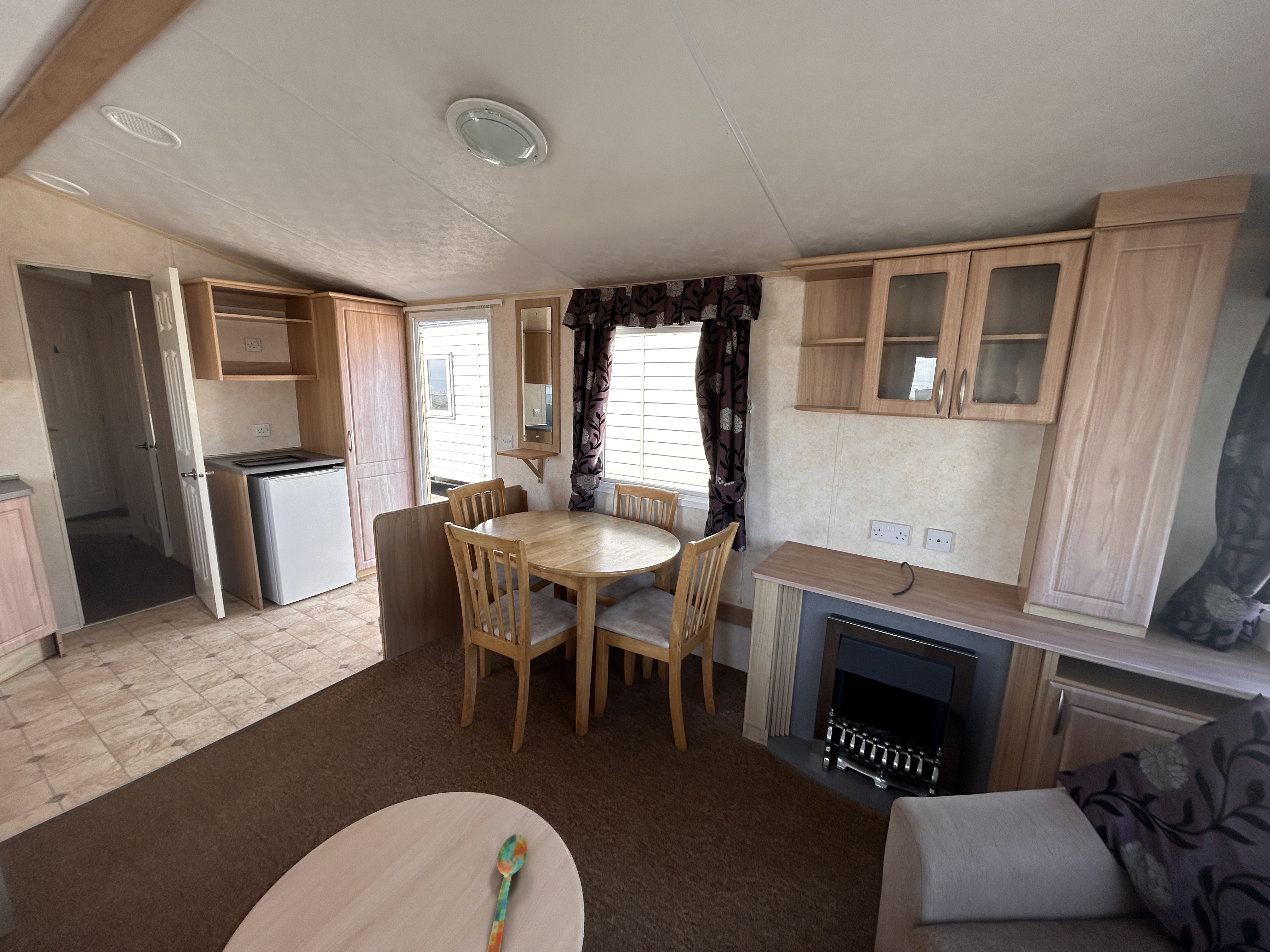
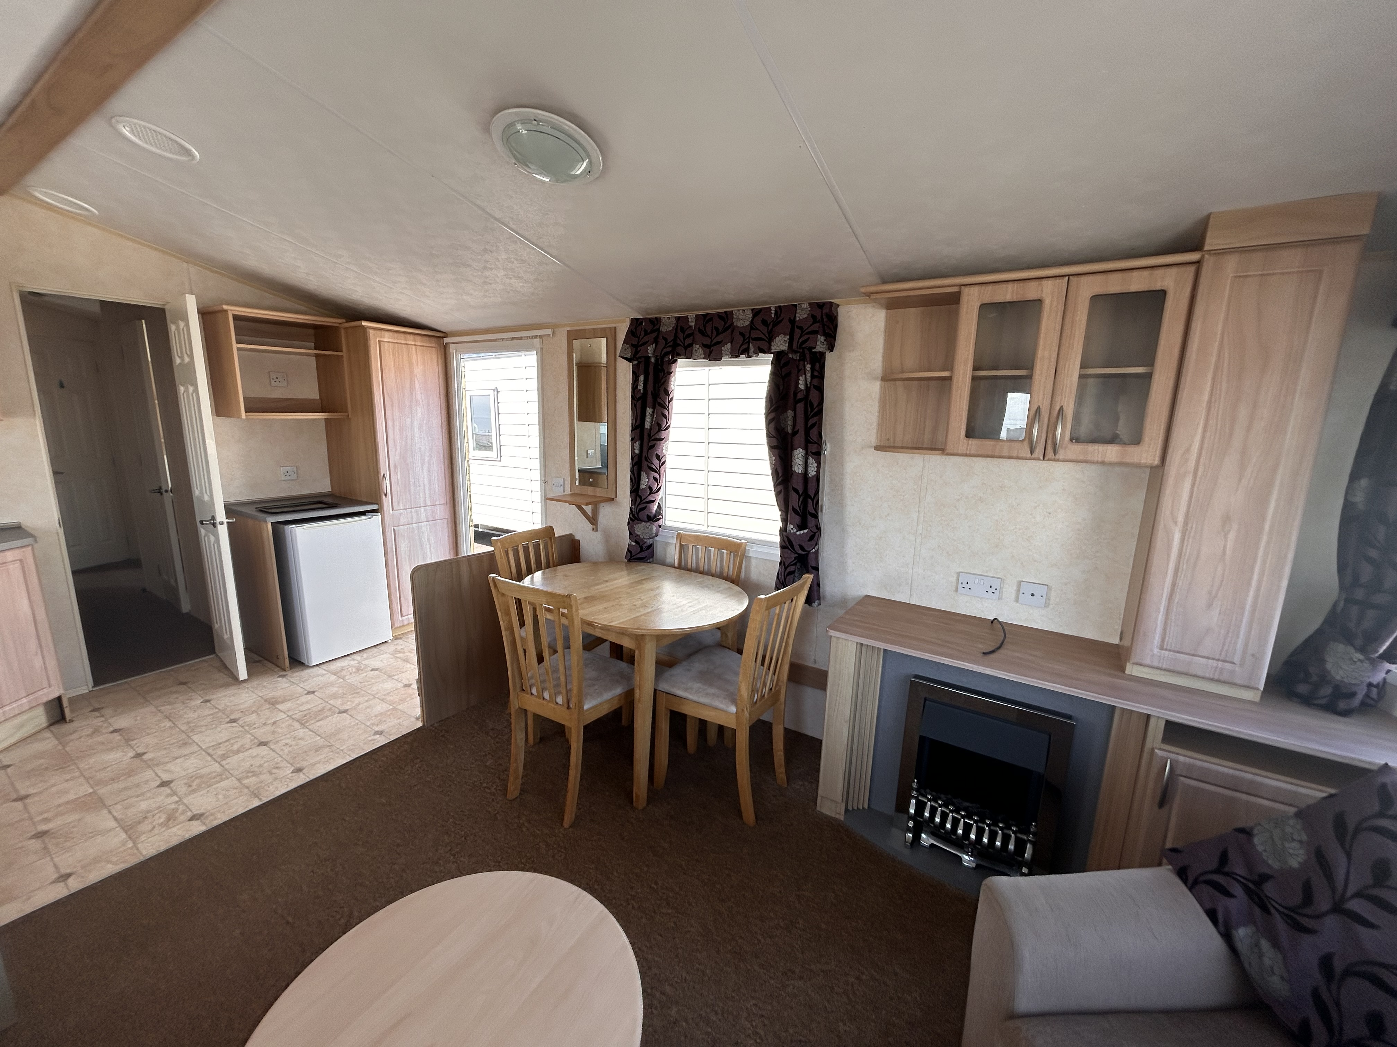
- spoon [487,834,528,952]
